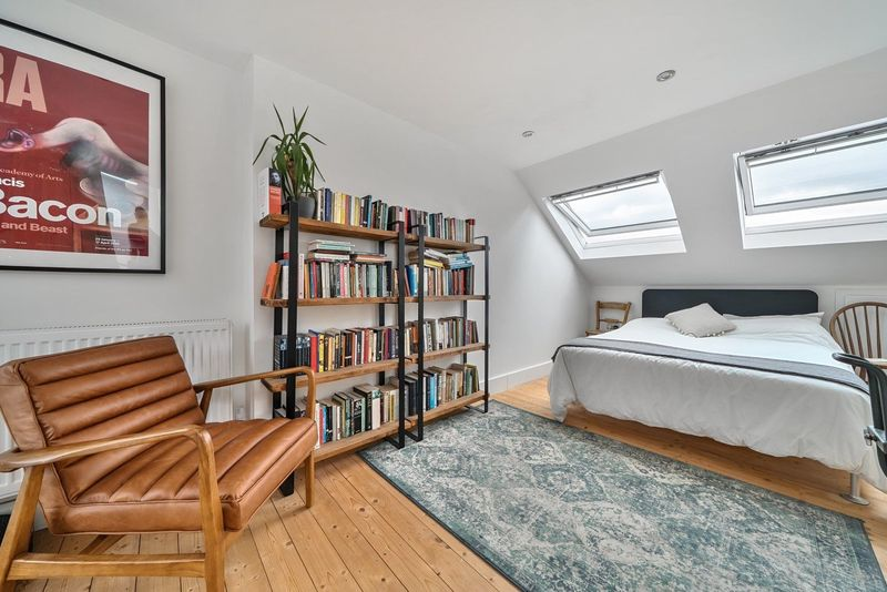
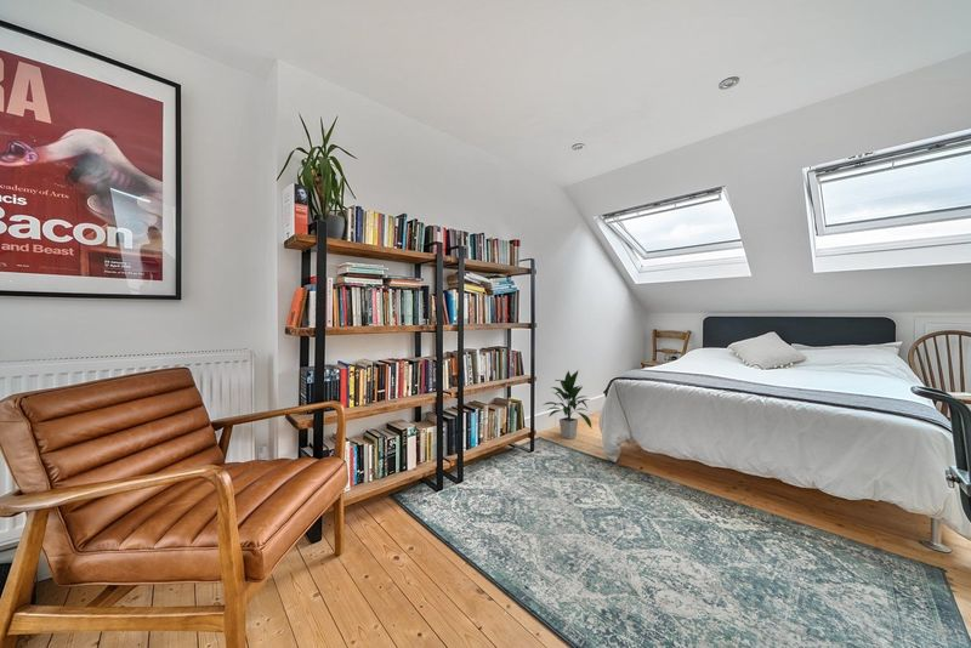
+ indoor plant [541,369,594,440]
